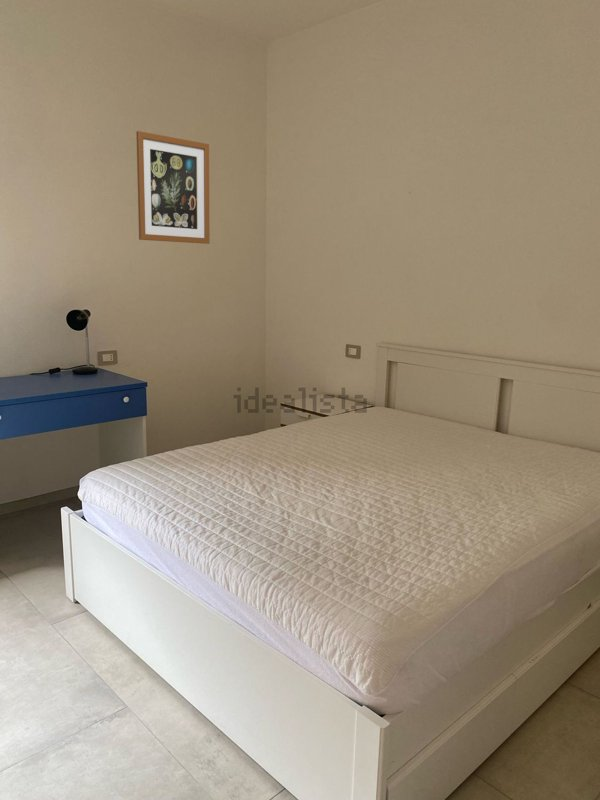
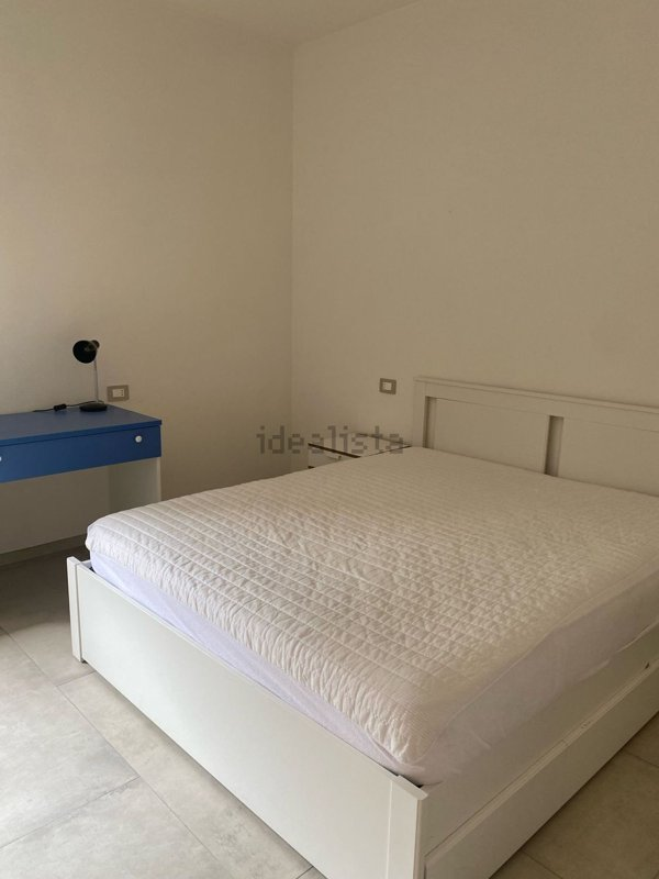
- wall art [135,130,211,245]
